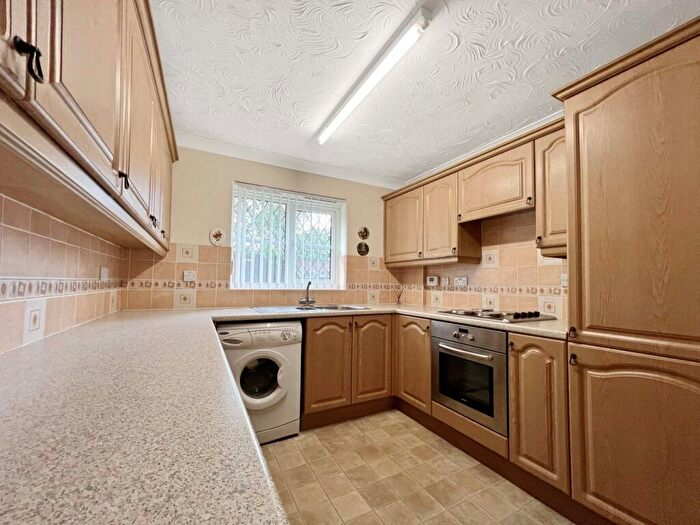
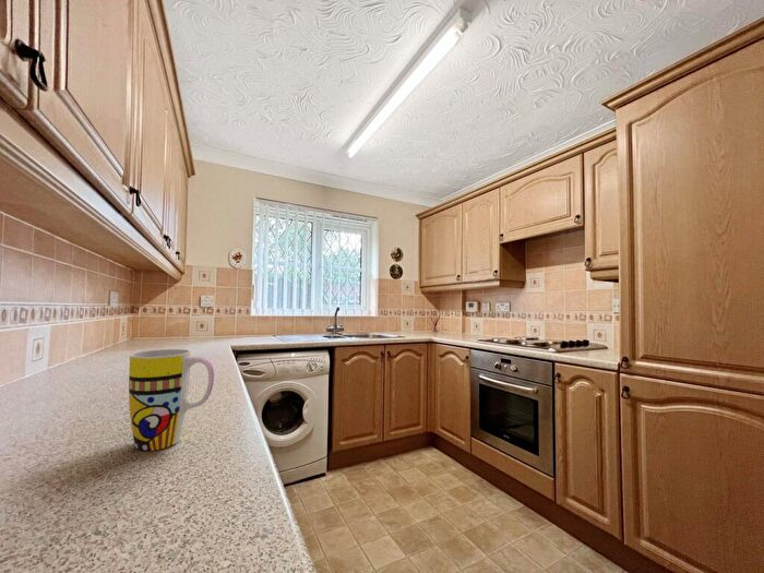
+ mug [128,348,215,452]
